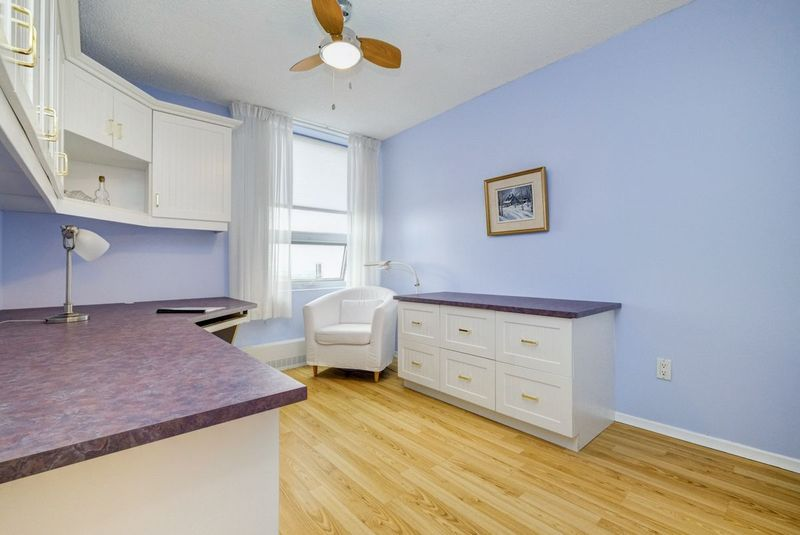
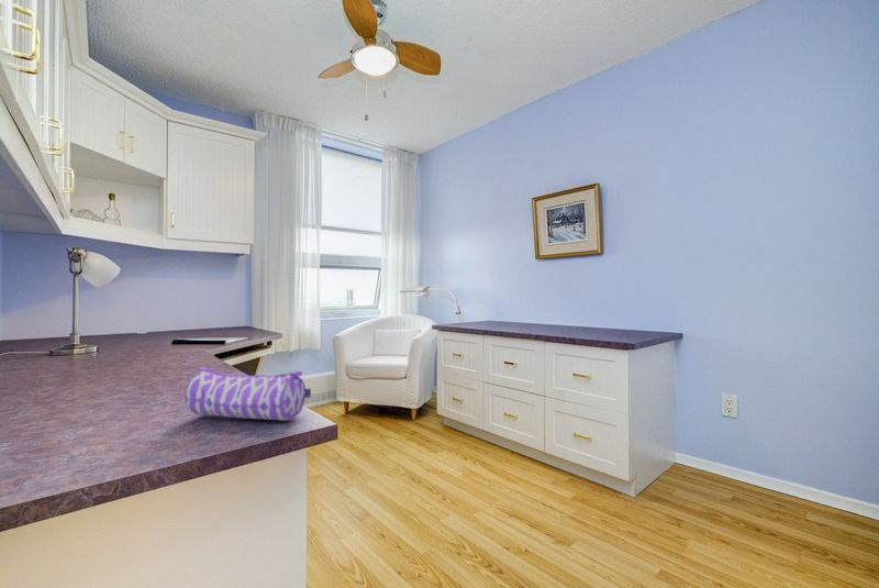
+ pencil case [185,366,312,421]
